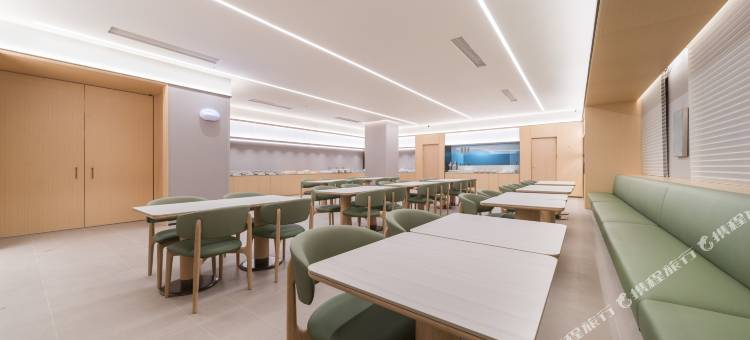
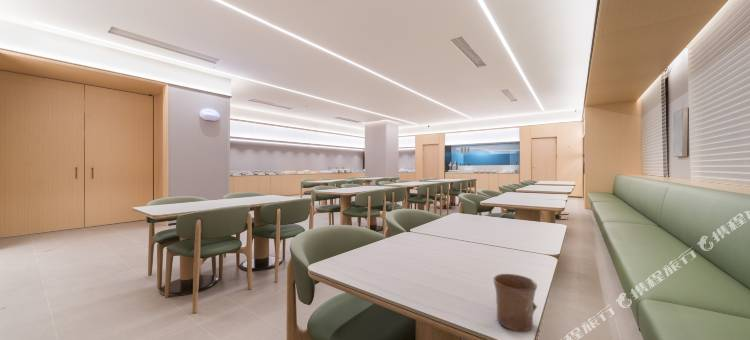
+ mug [492,273,538,332]
